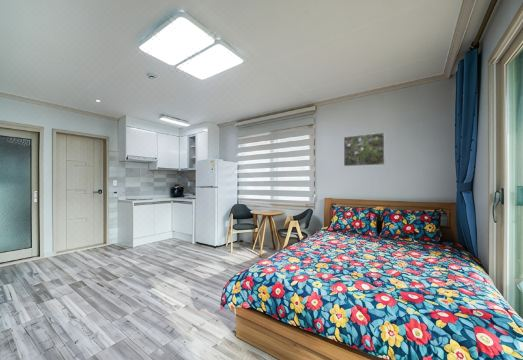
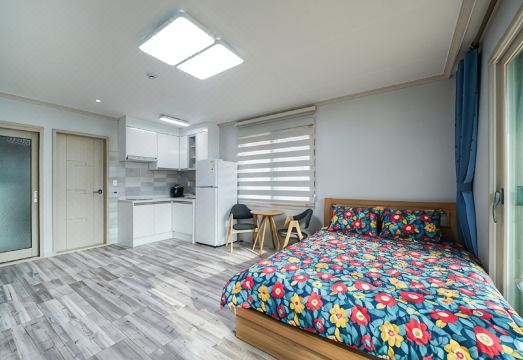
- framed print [343,132,386,167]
